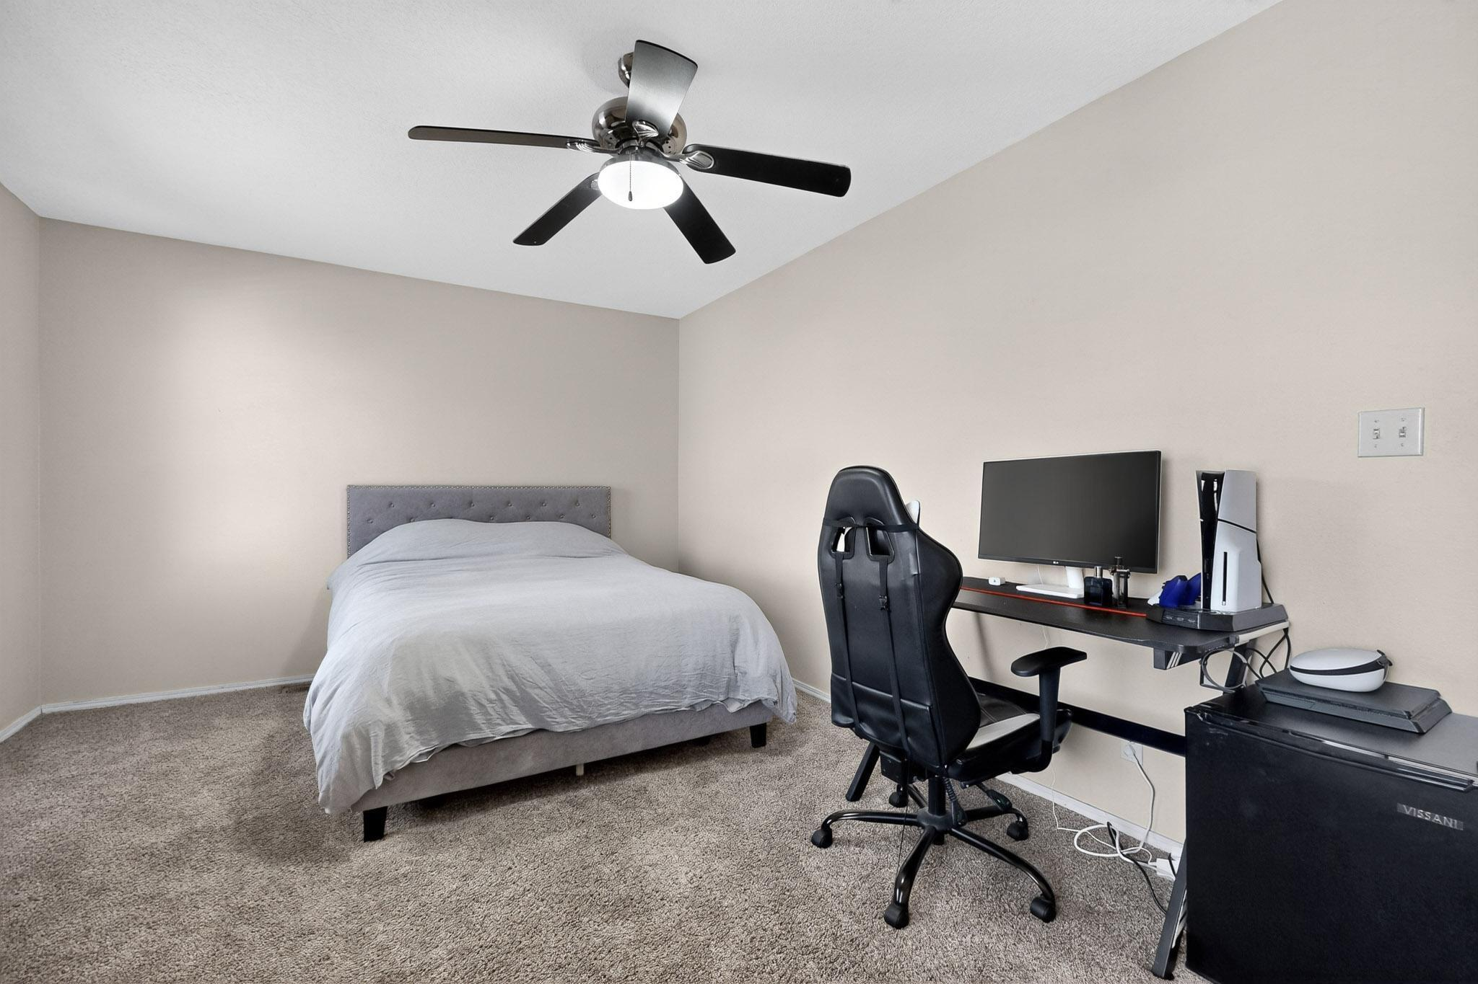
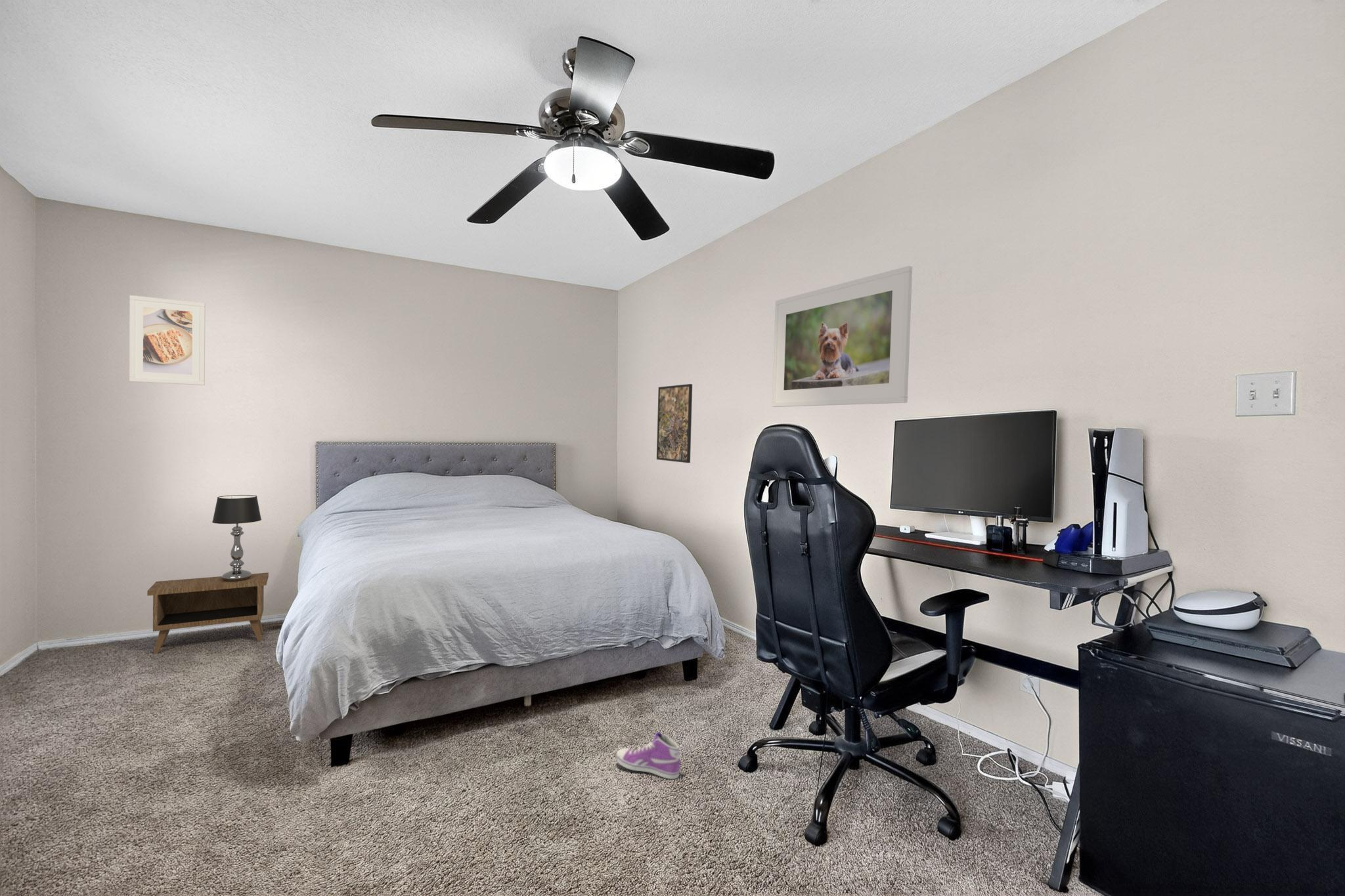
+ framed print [772,265,913,408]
+ table lamp [211,494,262,582]
+ sneaker [615,732,681,780]
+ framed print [656,383,693,463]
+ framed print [129,295,206,386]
+ nightstand [146,572,269,654]
